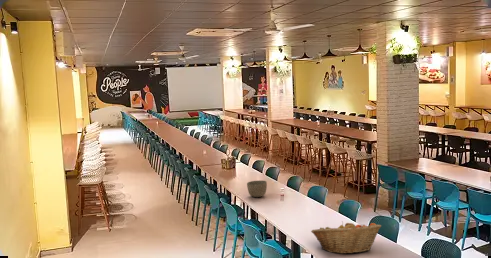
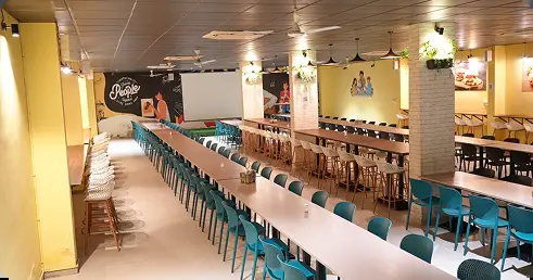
- fruit basket [310,220,382,255]
- bowl [246,180,268,198]
